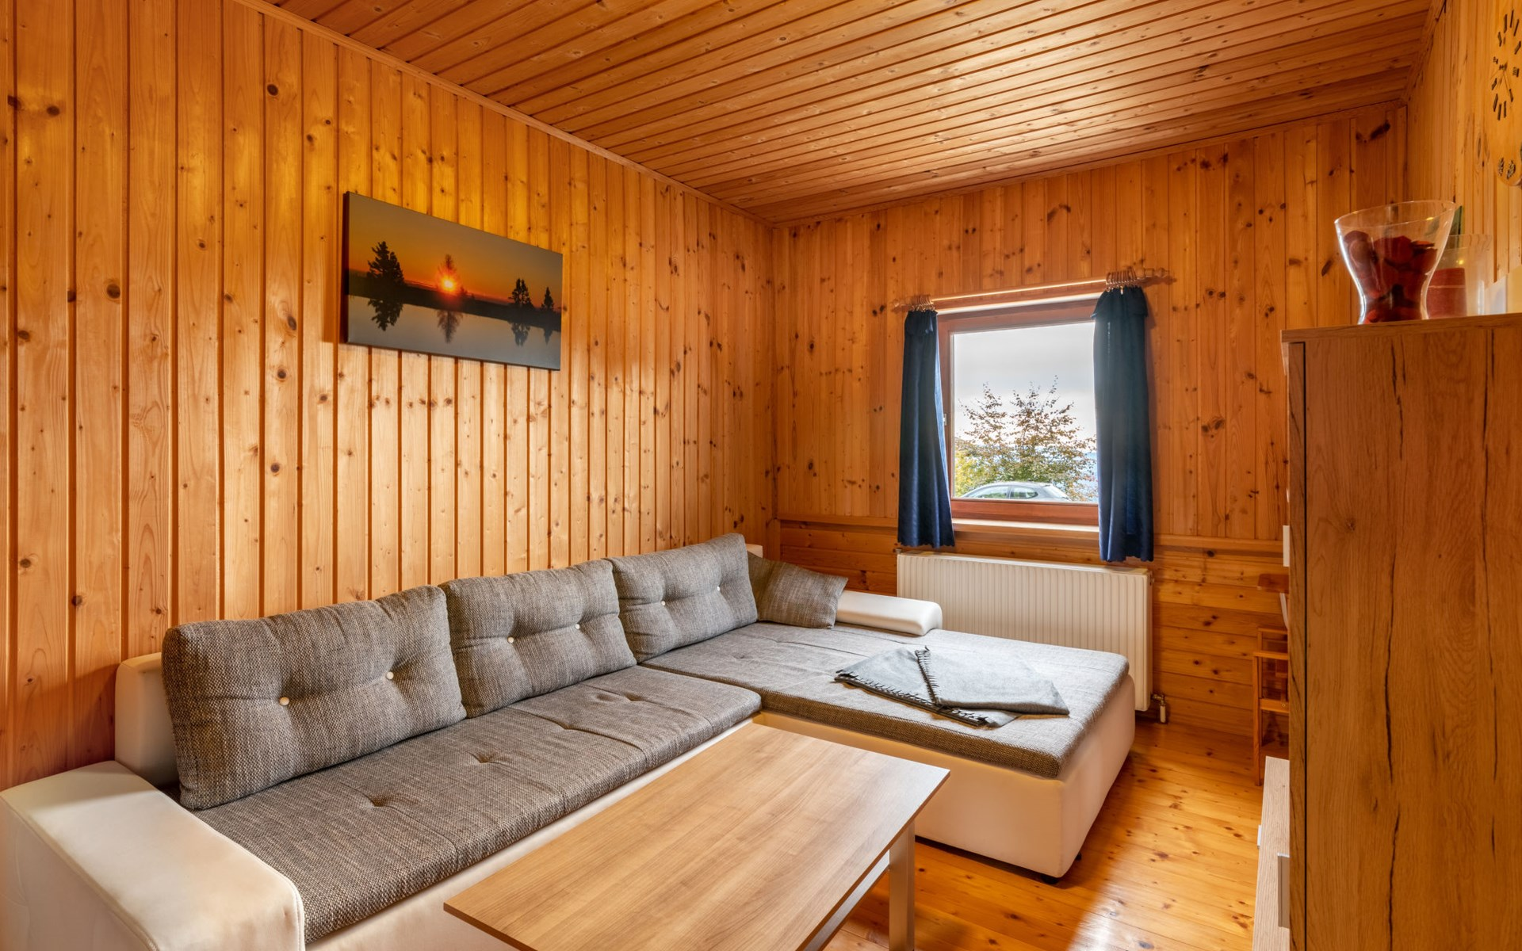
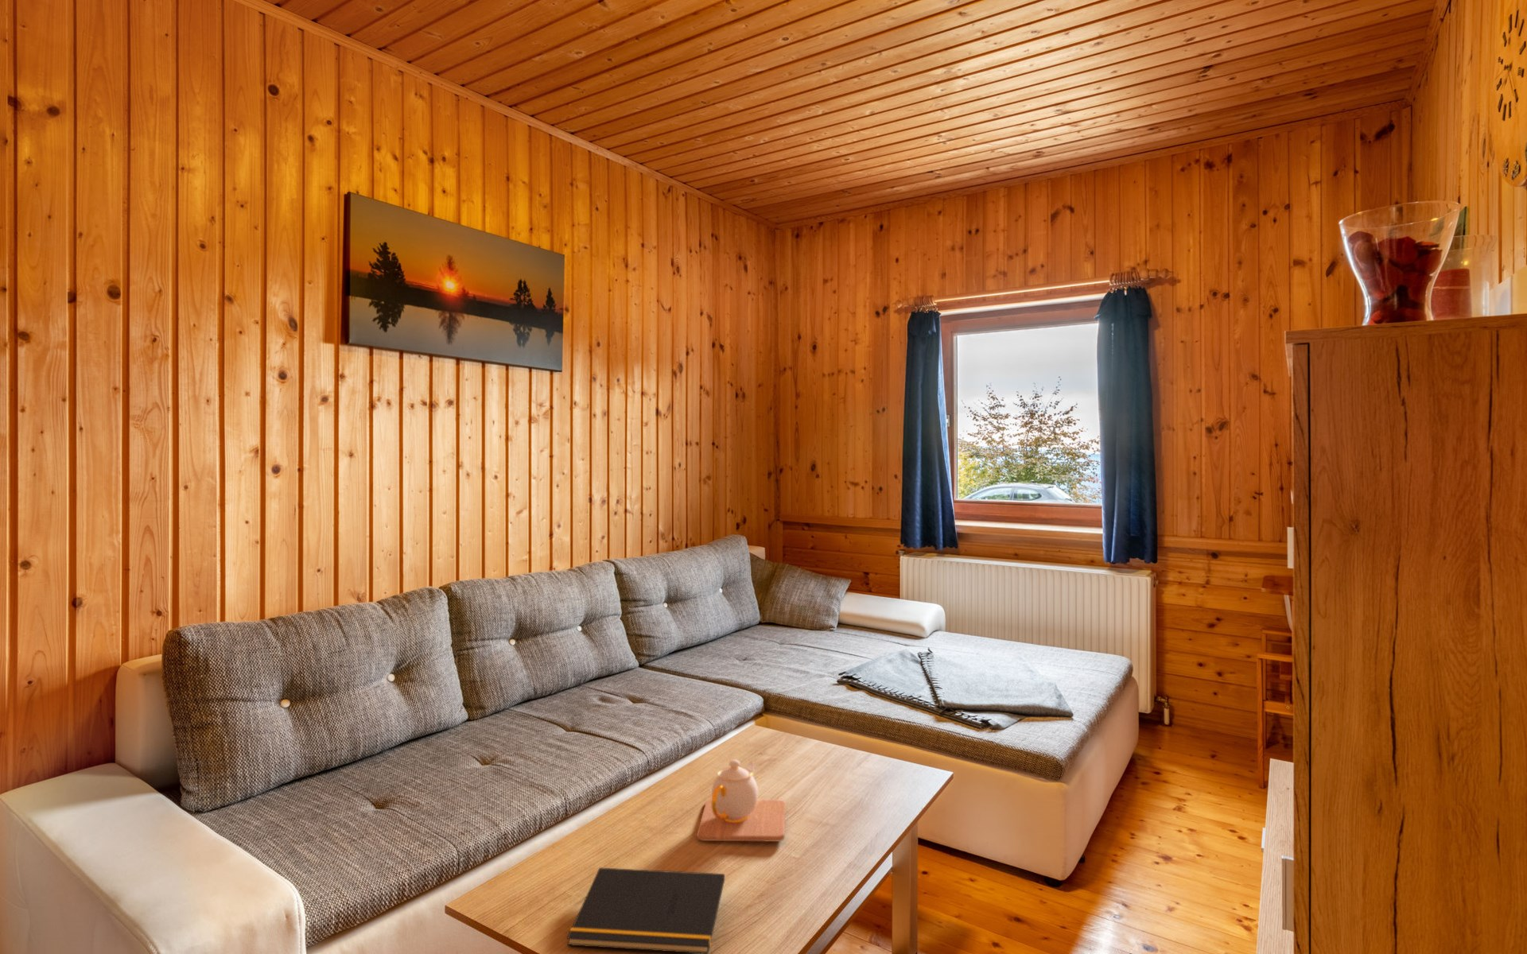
+ notepad [566,866,726,954]
+ teapot [696,758,786,842]
